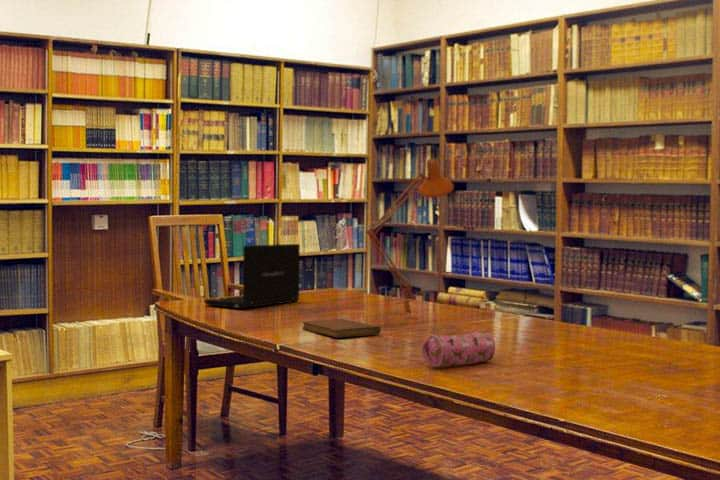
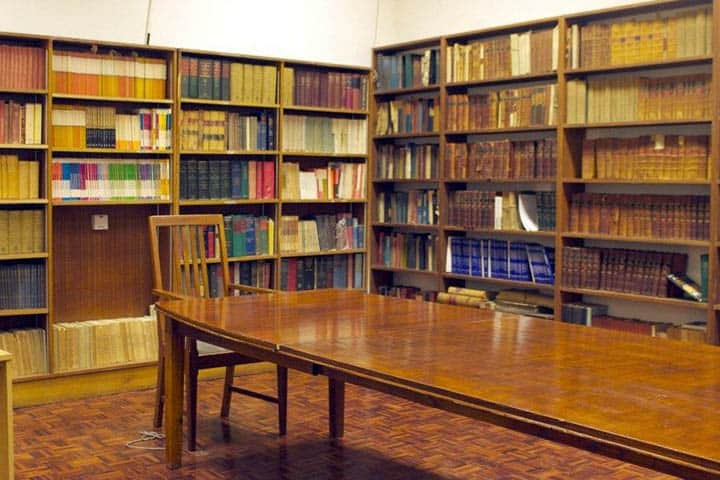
- laptop [202,243,301,309]
- notebook [301,318,382,338]
- pencil case [421,330,496,368]
- desk lamp [365,158,455,318]
